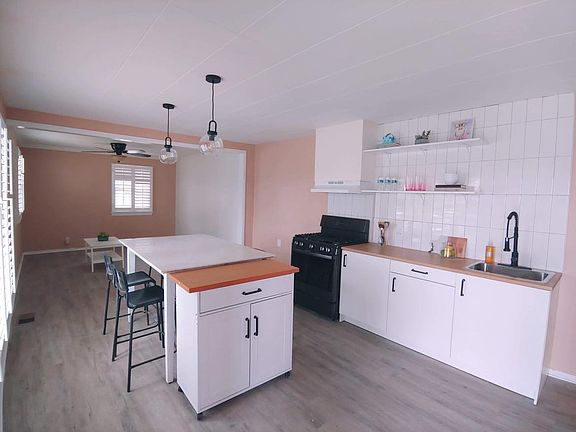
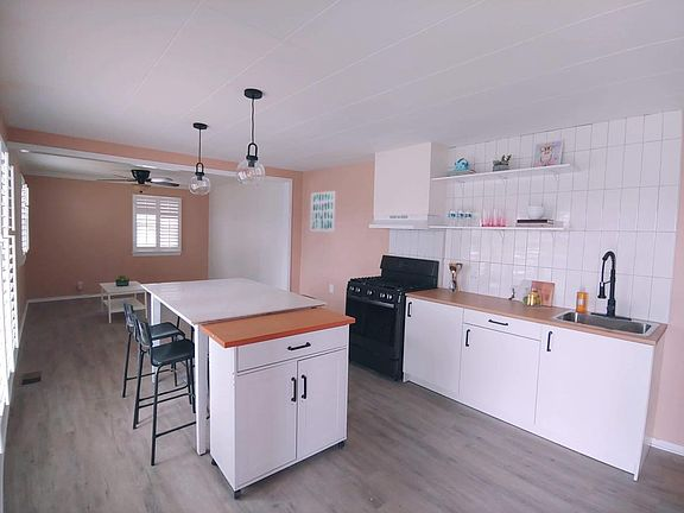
+ wall art [309,190,337,233]
